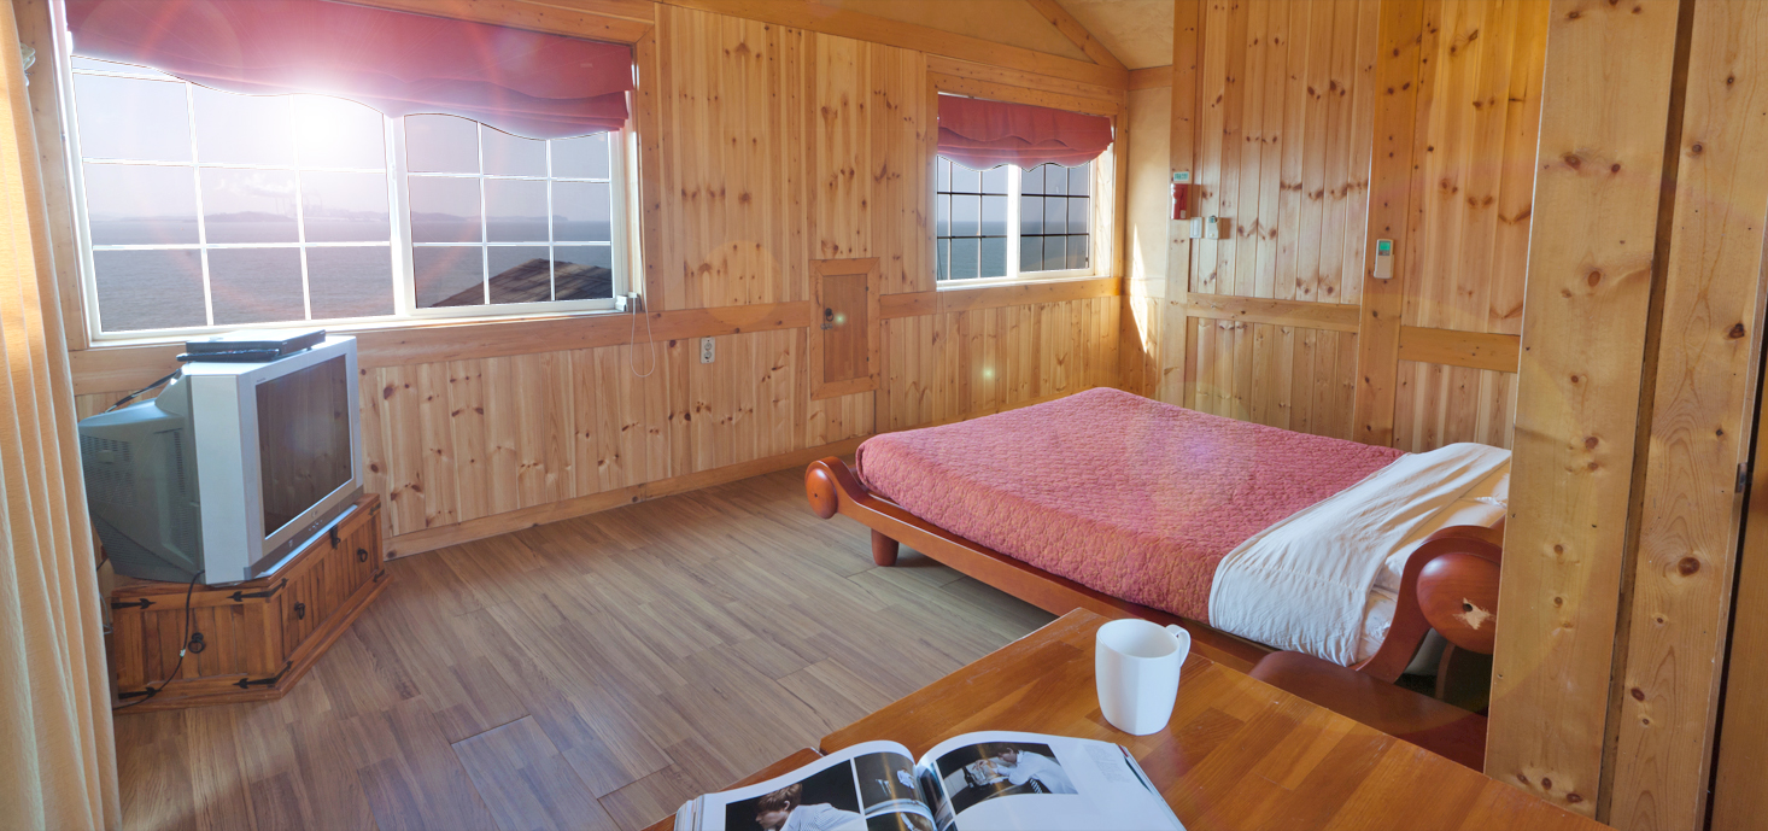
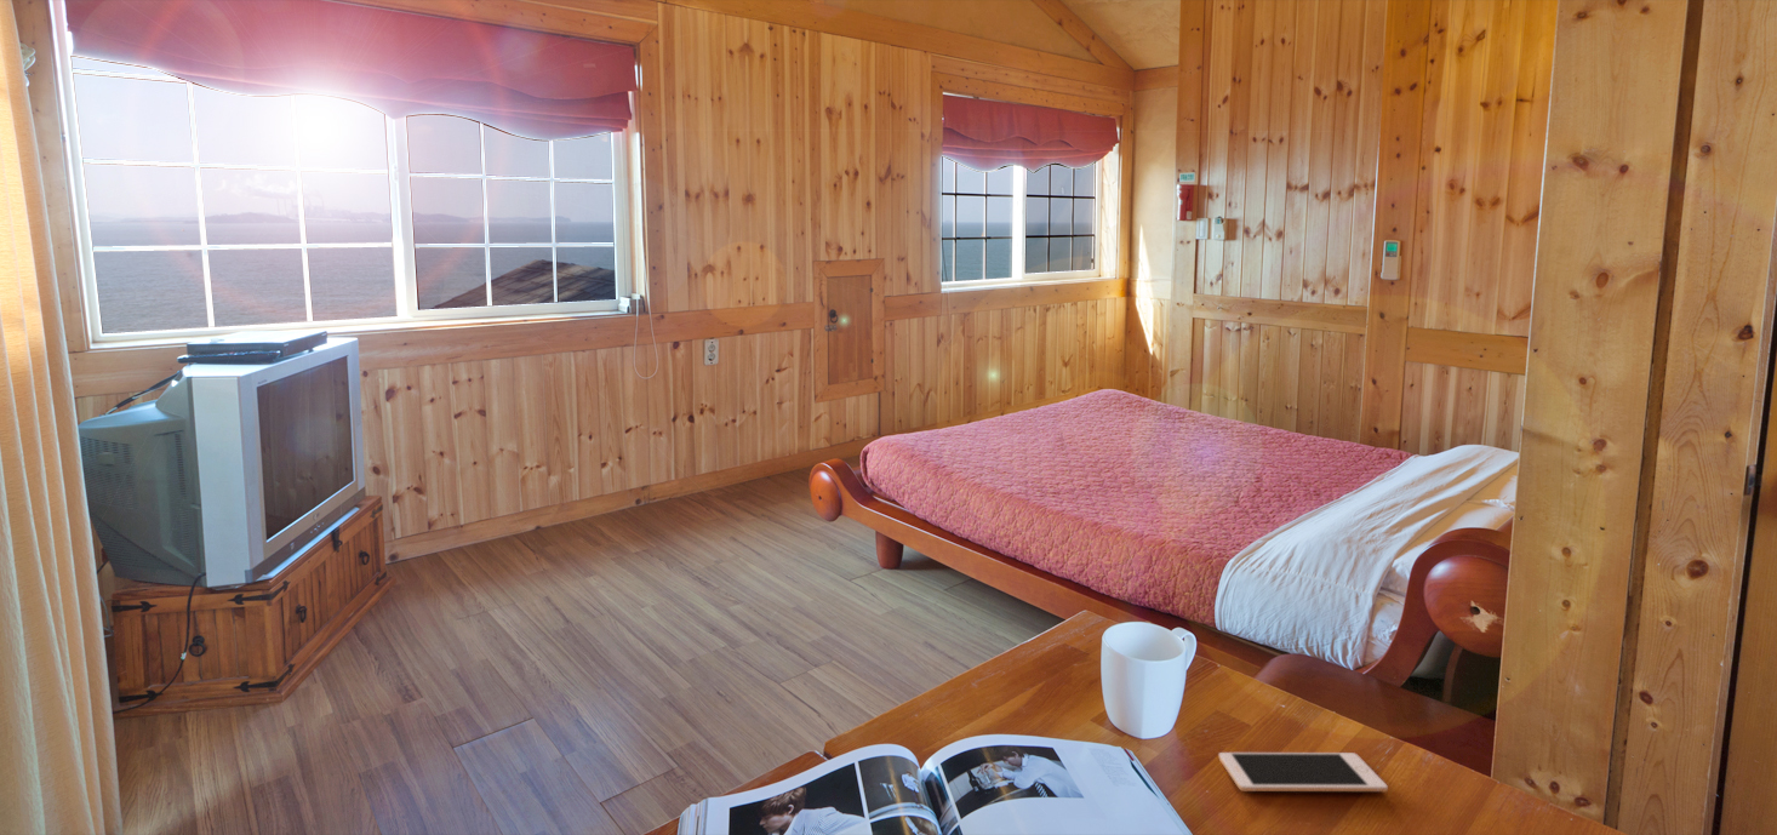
+ cell phone [1218,751,1389,793]
